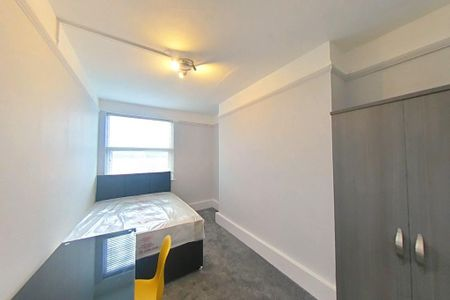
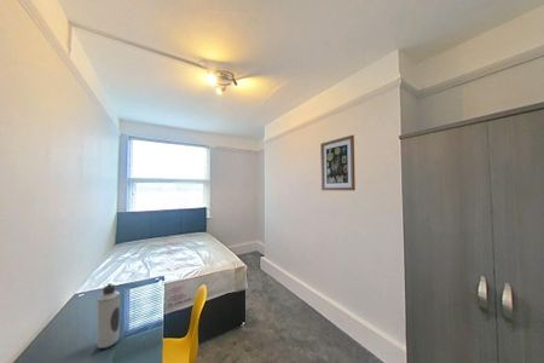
+ water bottle [97,282,121,350]
+ wall art [319,134,357,191]
